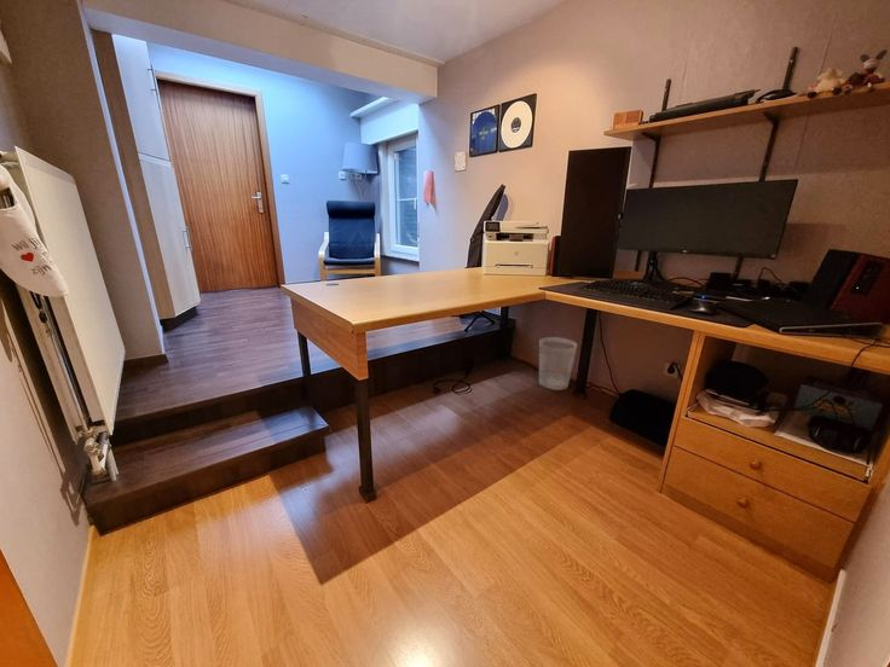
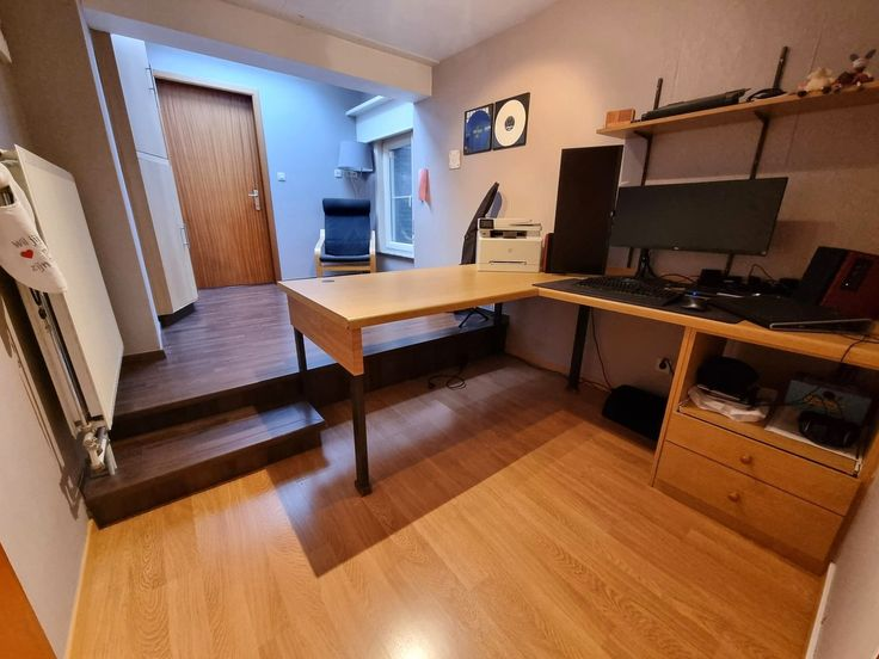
- wastebasket [538,336,578,392]
